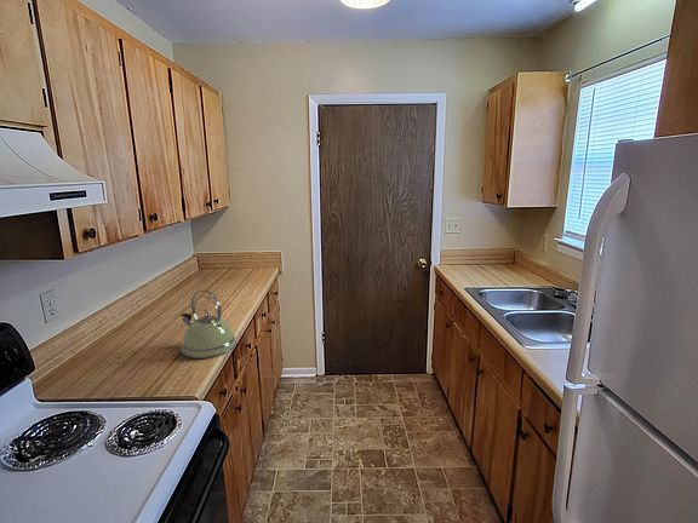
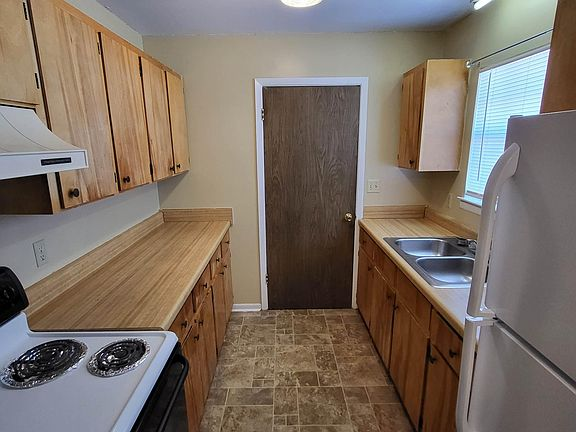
- kettle [179,289,238,360]
